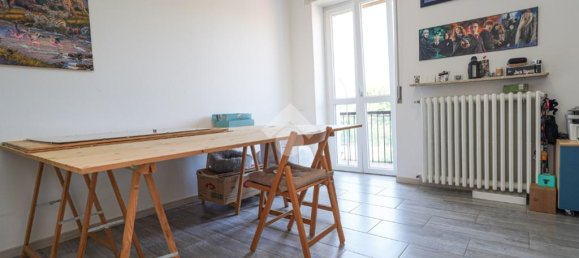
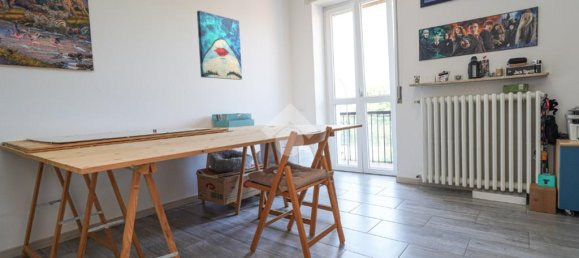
+ wall art [196,10,243,81]
